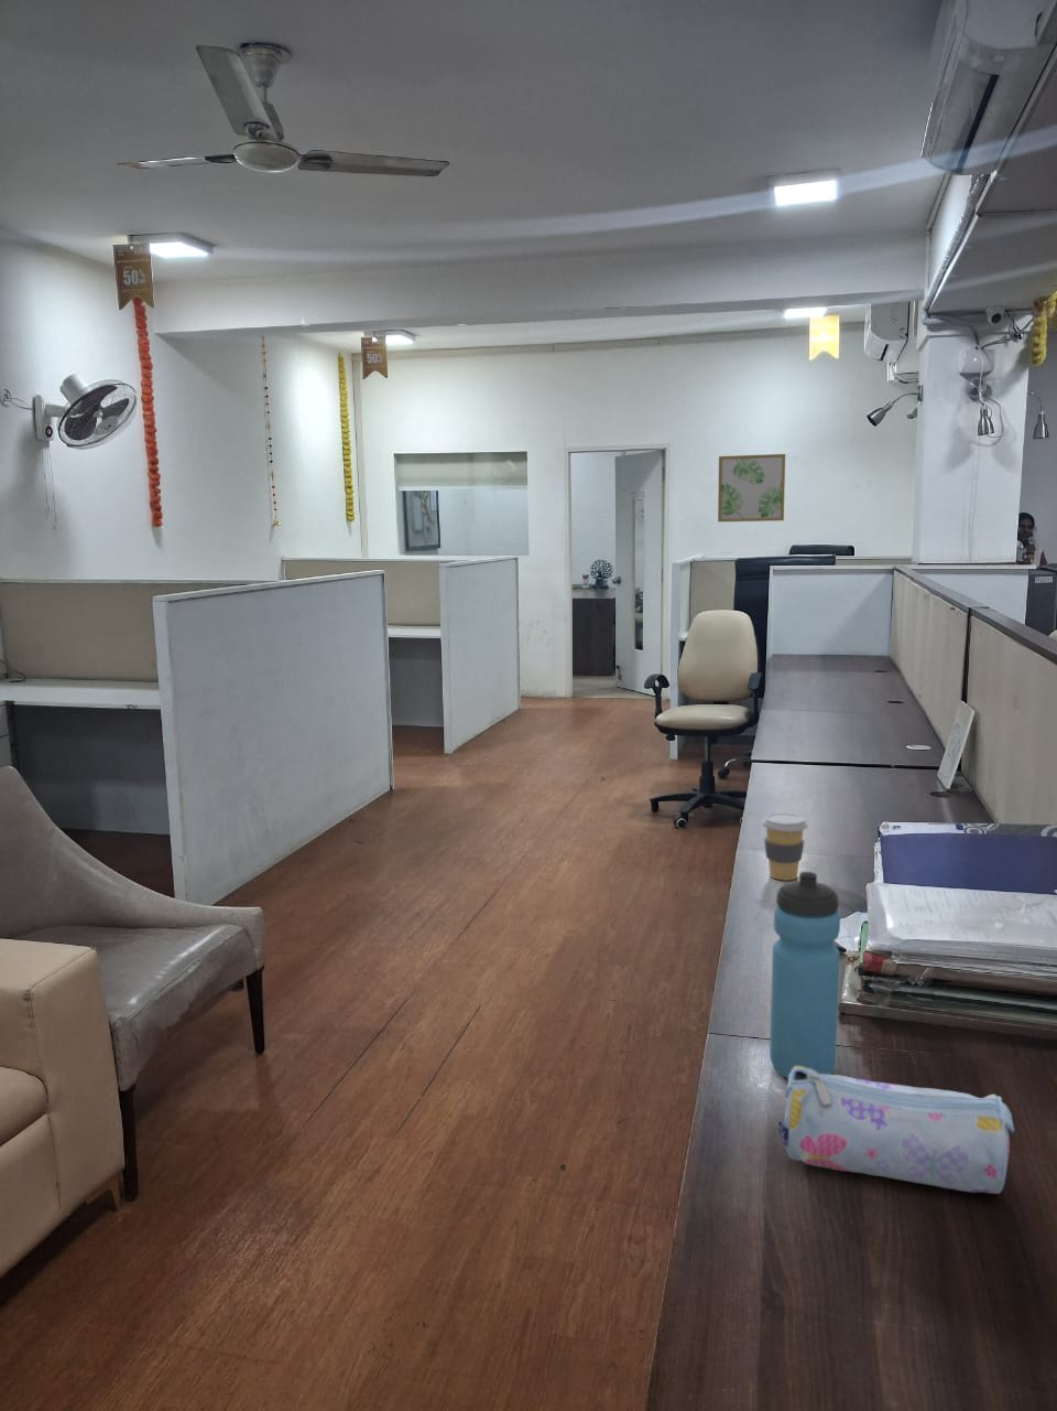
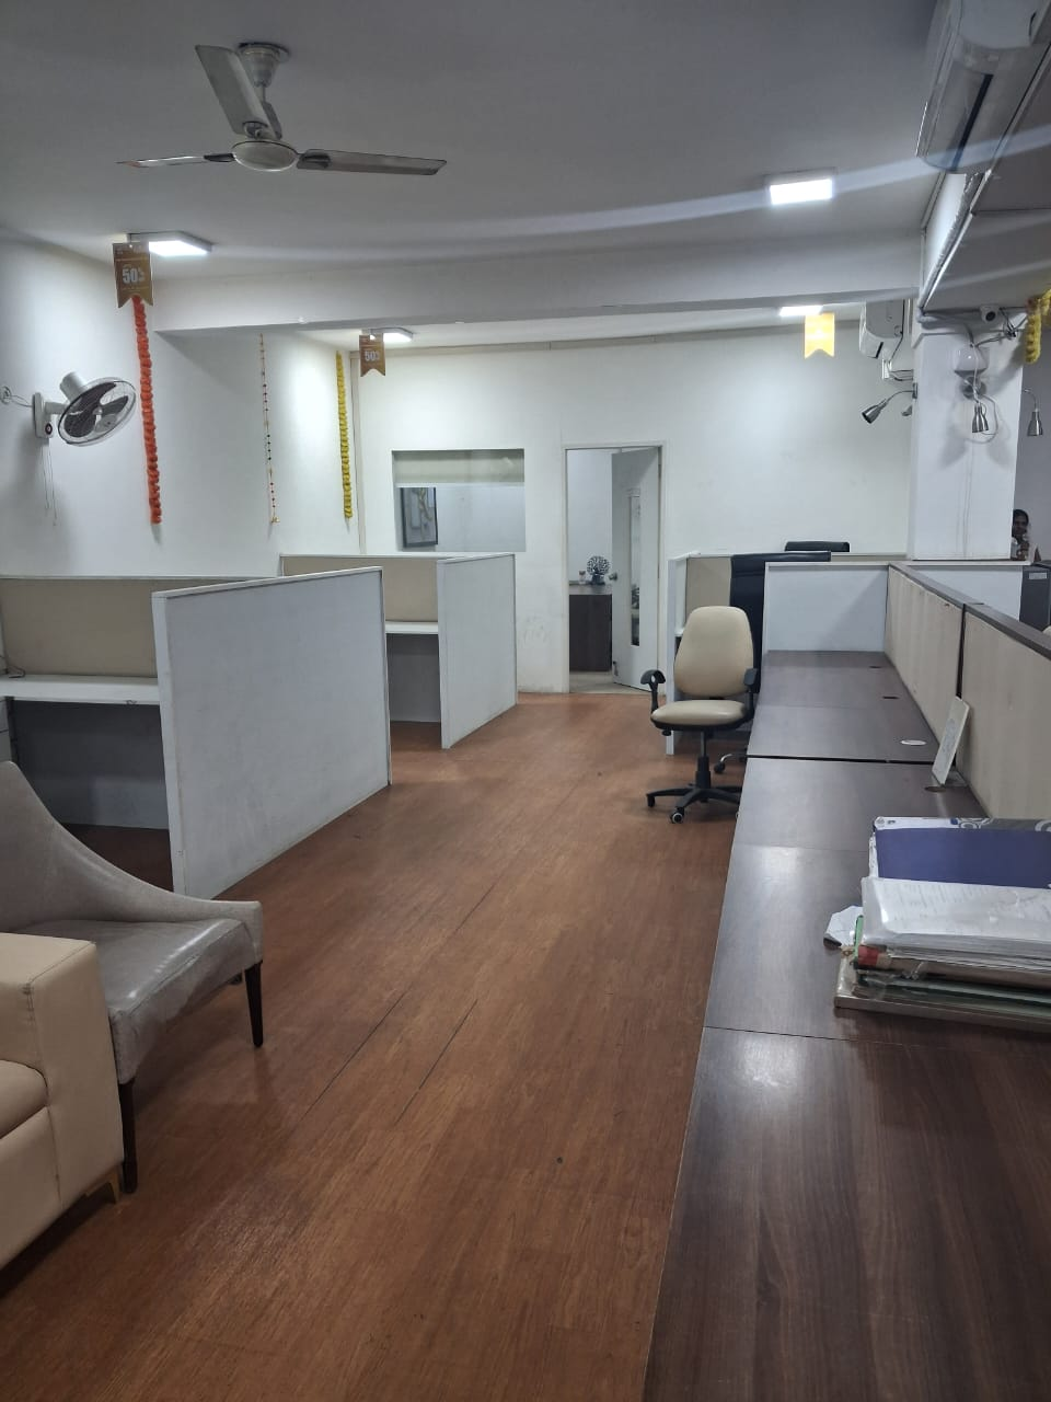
- wall art [717,453,786,522]
- water bottle [768,871,842,1079]
- pencil case [777,1065,1015,1195]
- coffee cup [761,812,809,881]
